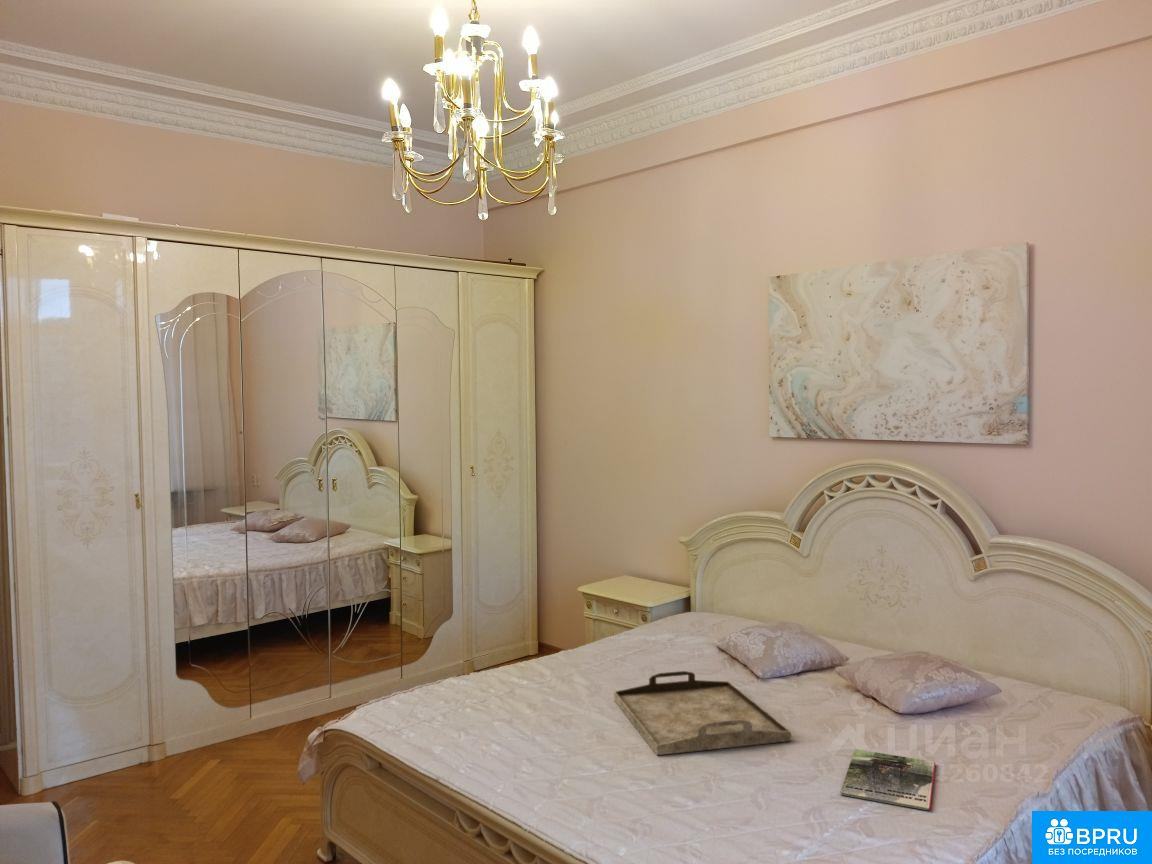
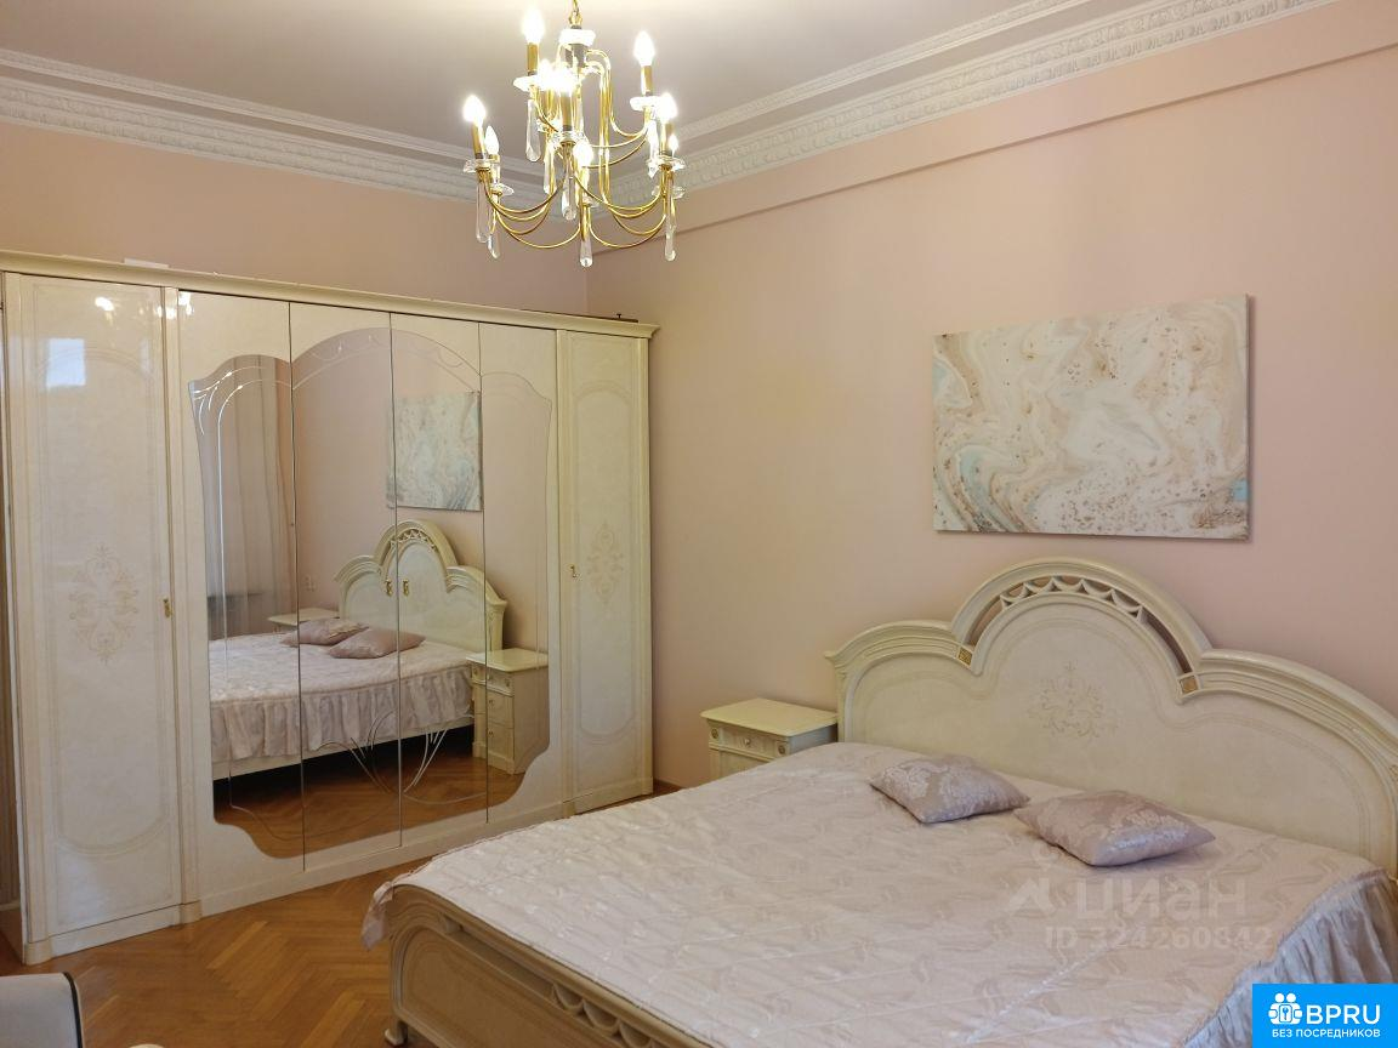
- magazine [839,748,936,812]
- serving tray [613,670,792,756]
